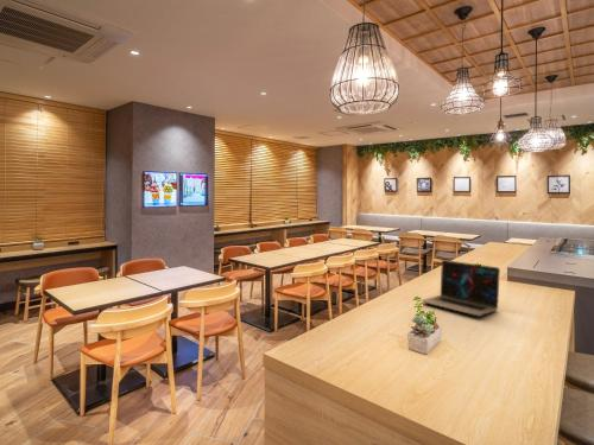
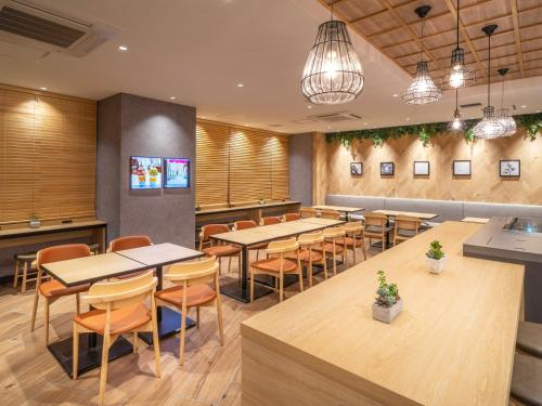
- laptop [419,259,501,318]
